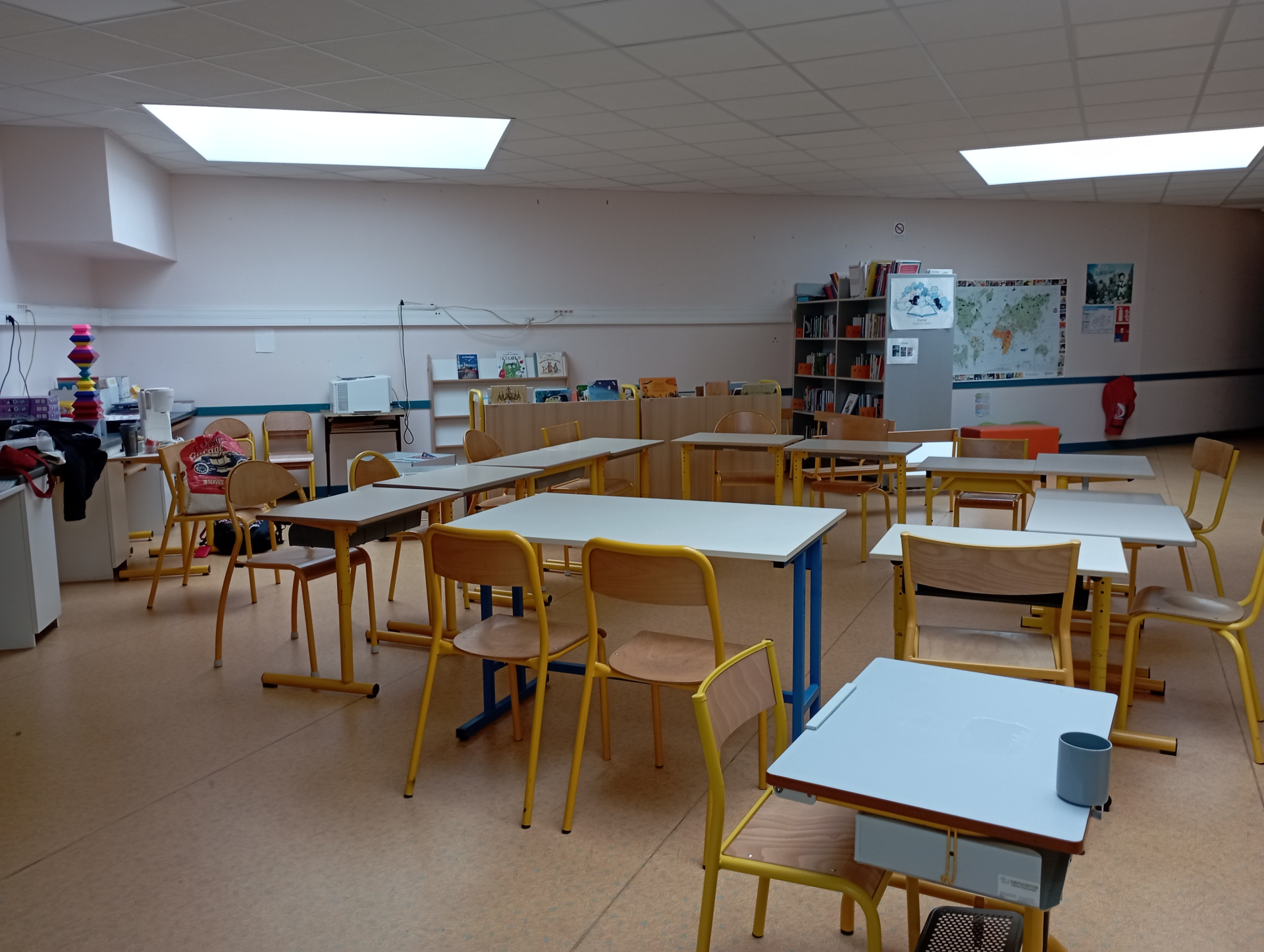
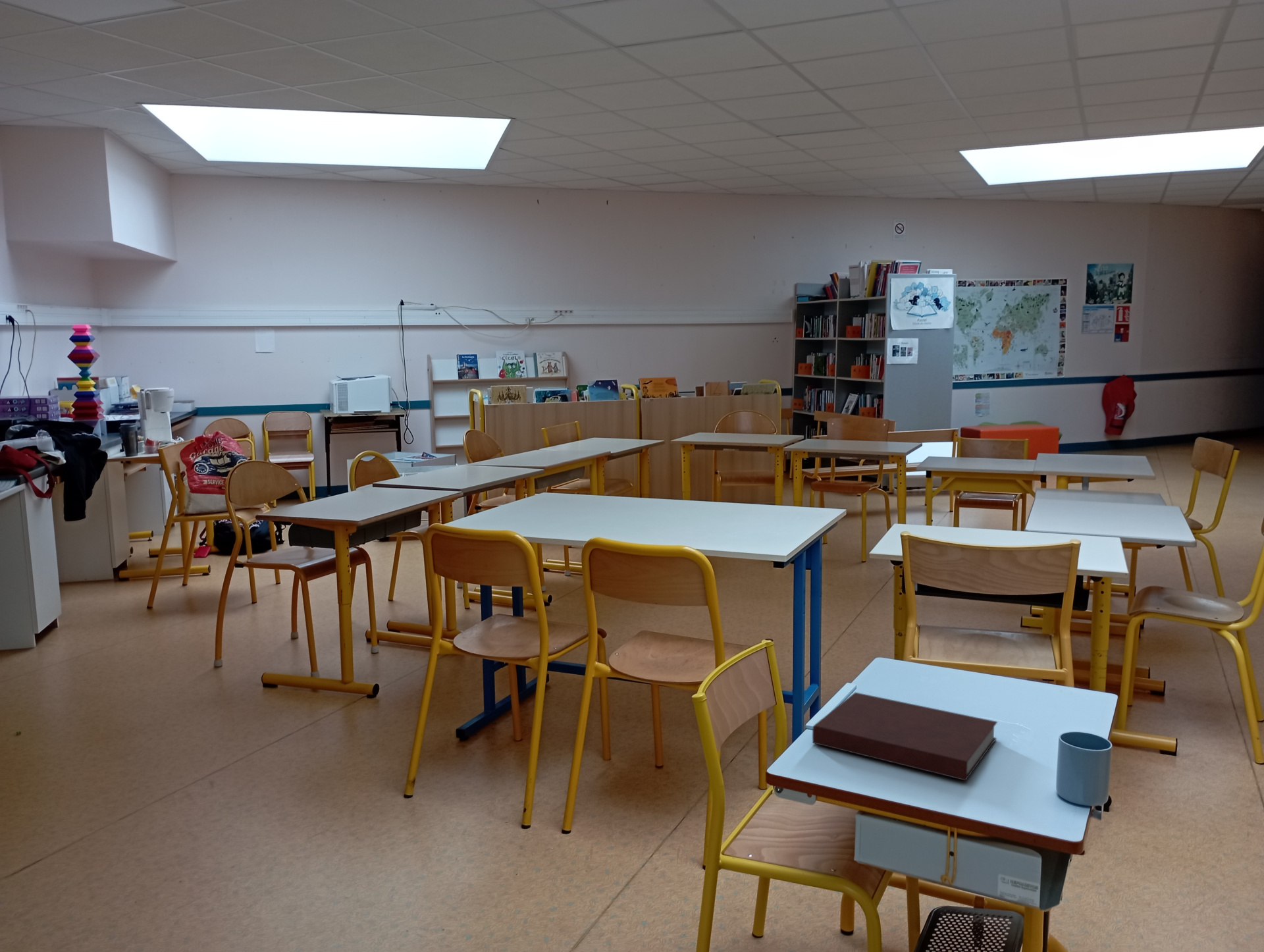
+ notebook [812,692,998,781]
